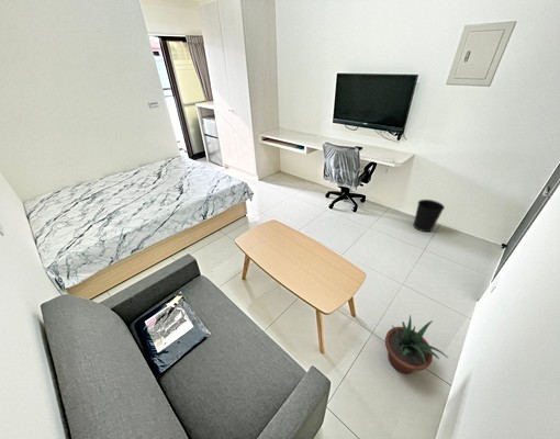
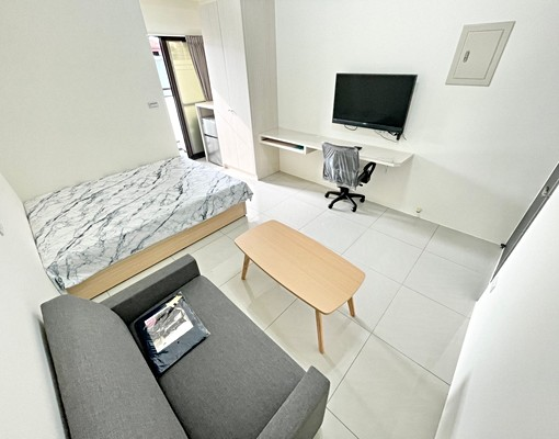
- potted plant [384,314,449,375]
- wastebasket [413,199,446,233]
